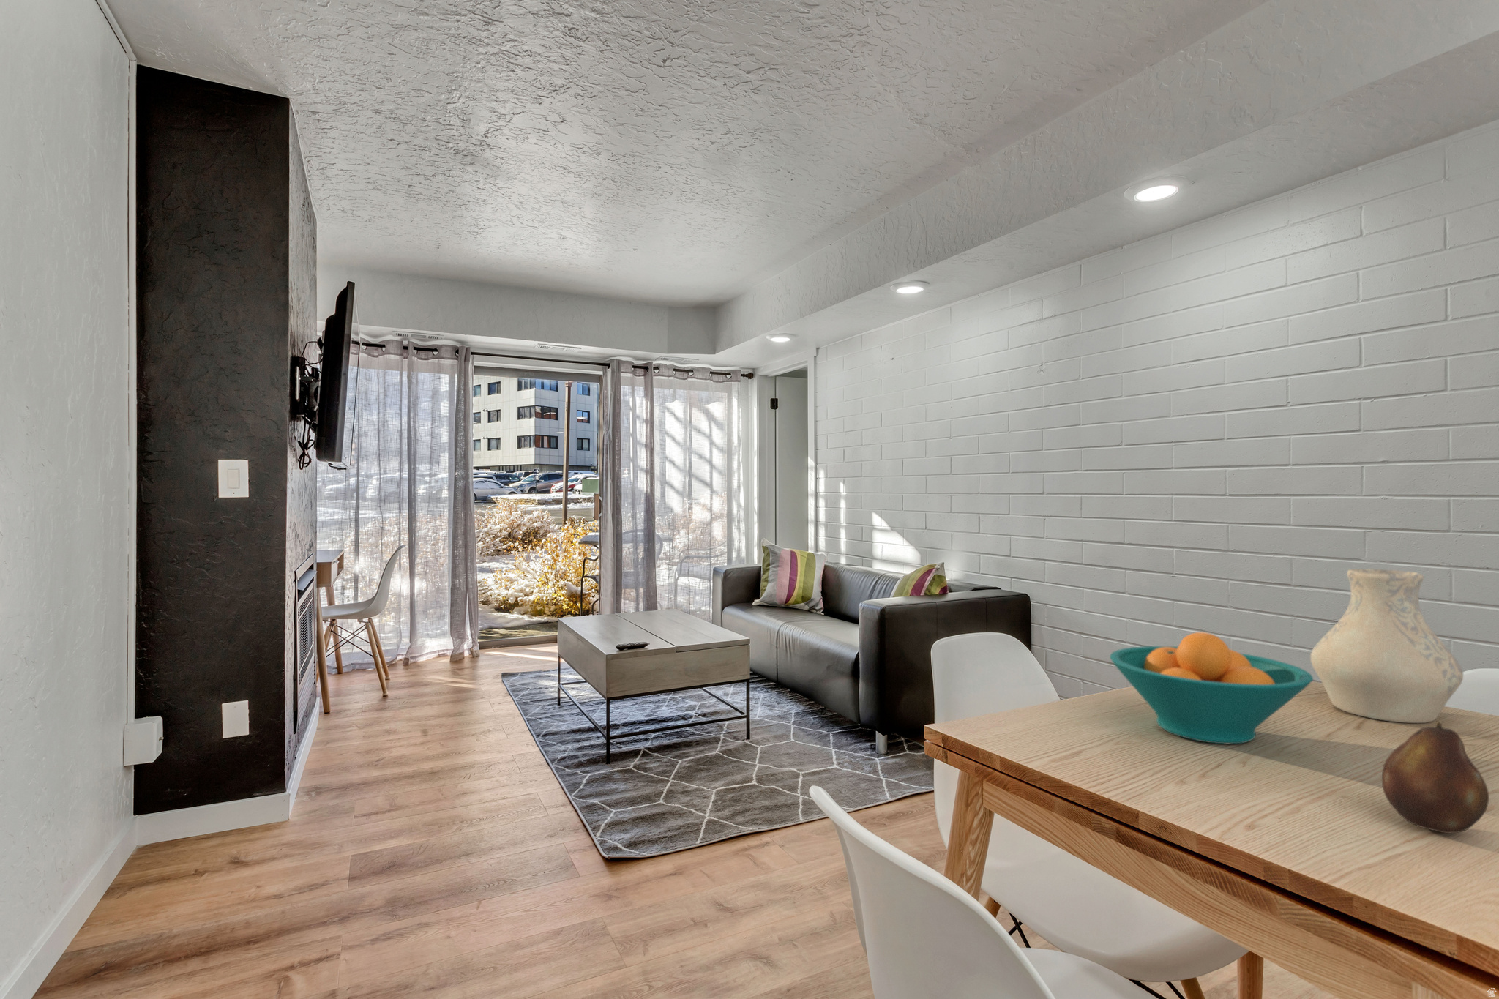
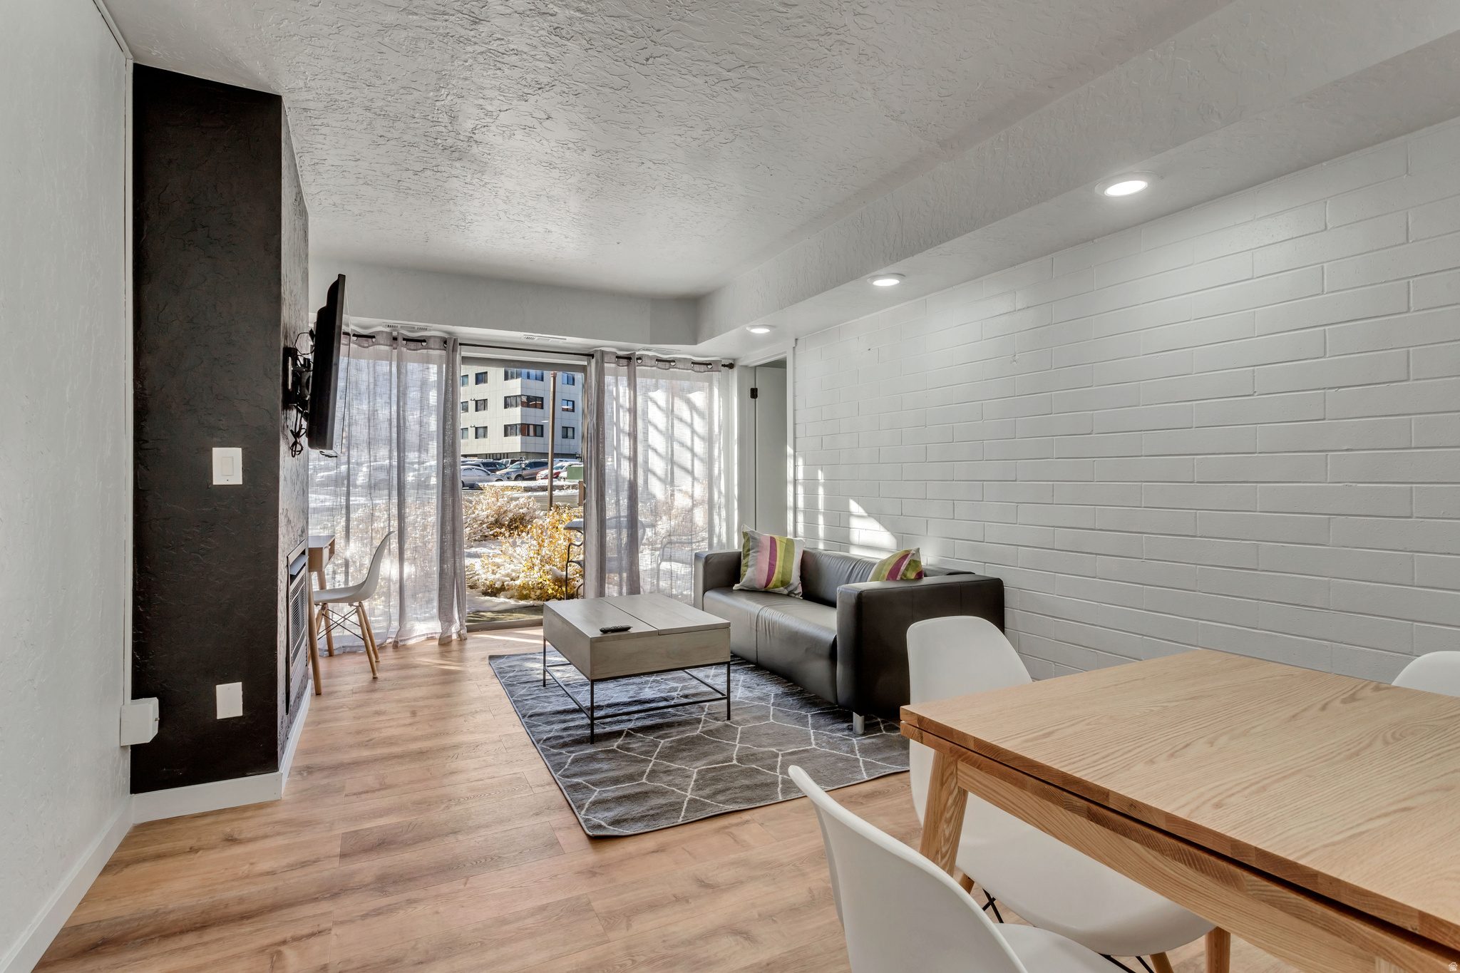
- fruit [1381,720,1490,834]
- fruit bowl [1109,631,1314,745]
- vase [1311,568,1463,724]
